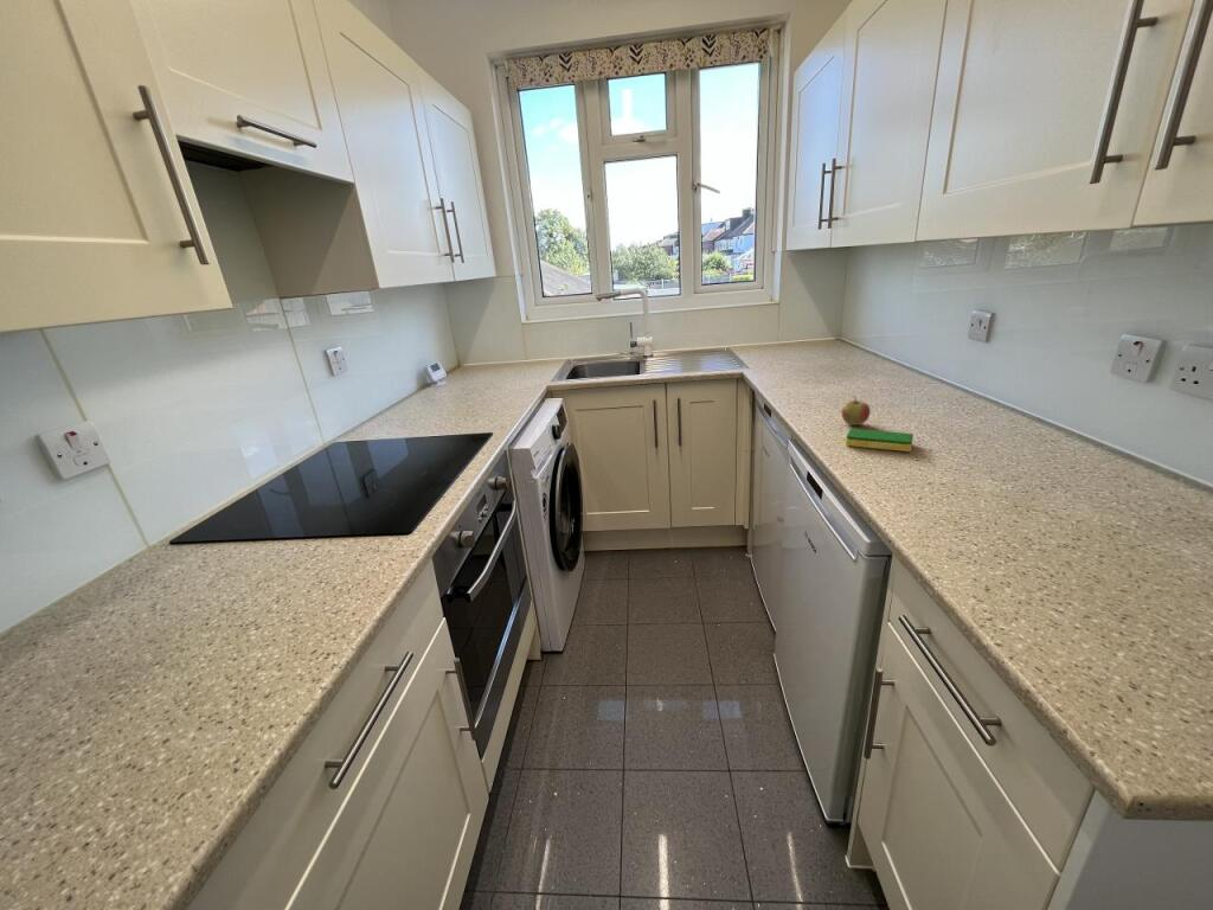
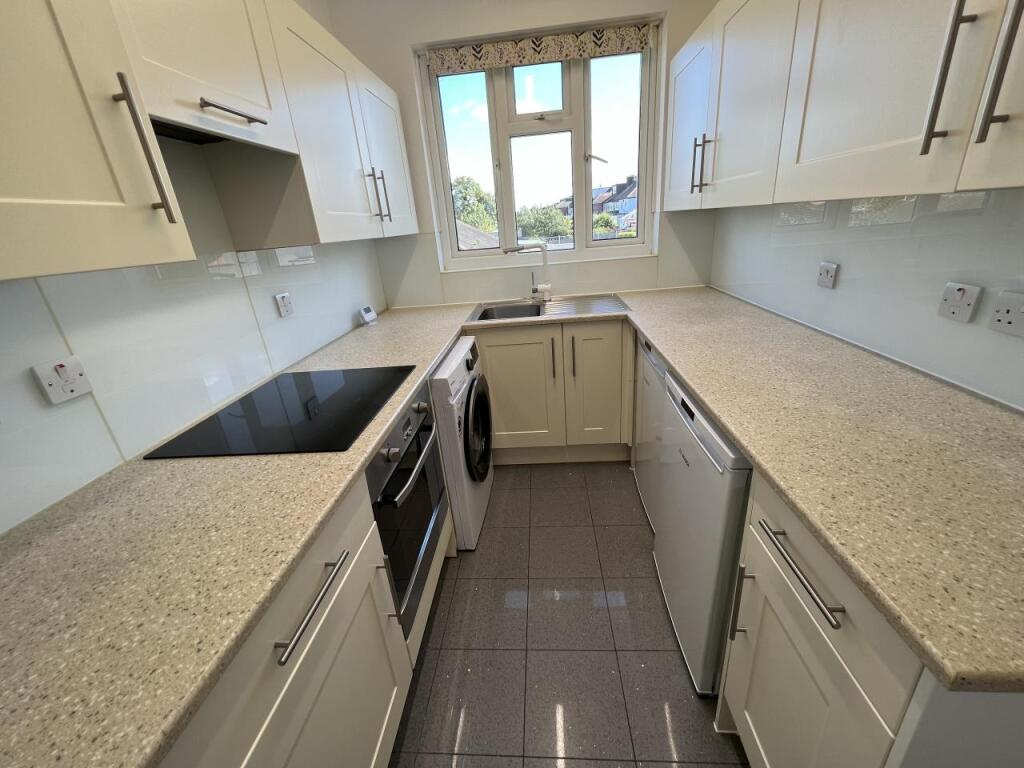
- dish sponge [845,428,914,453]
- apple [841,396,872,427]
